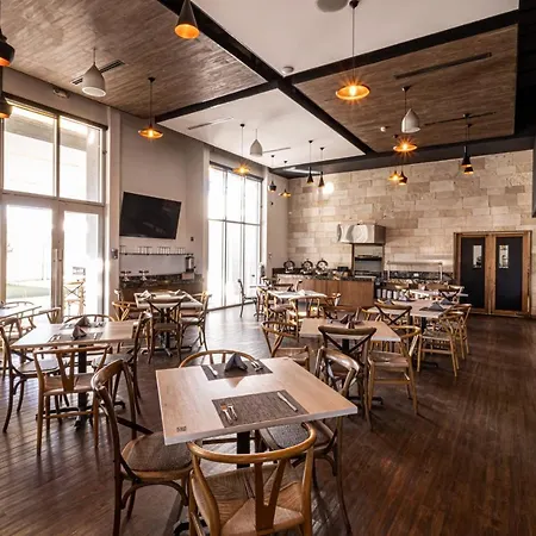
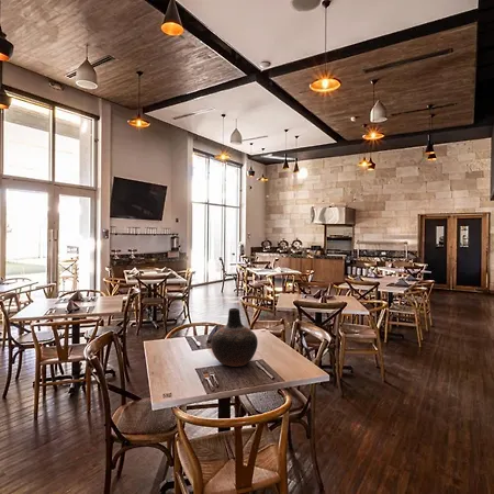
+ vase [210,307,259,368]
